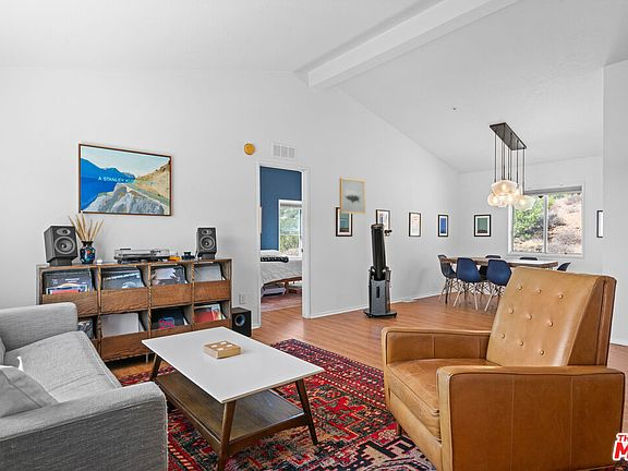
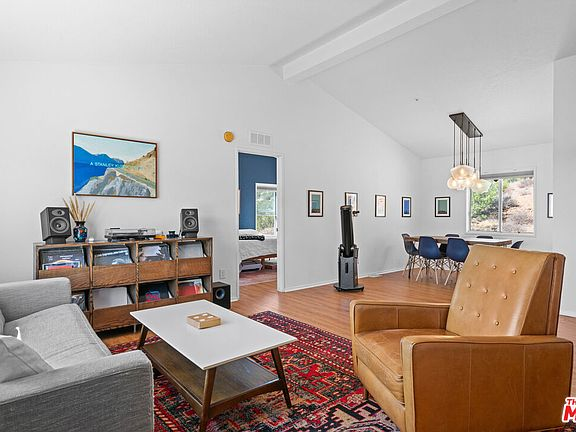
- wall art [339,177,366,215]
